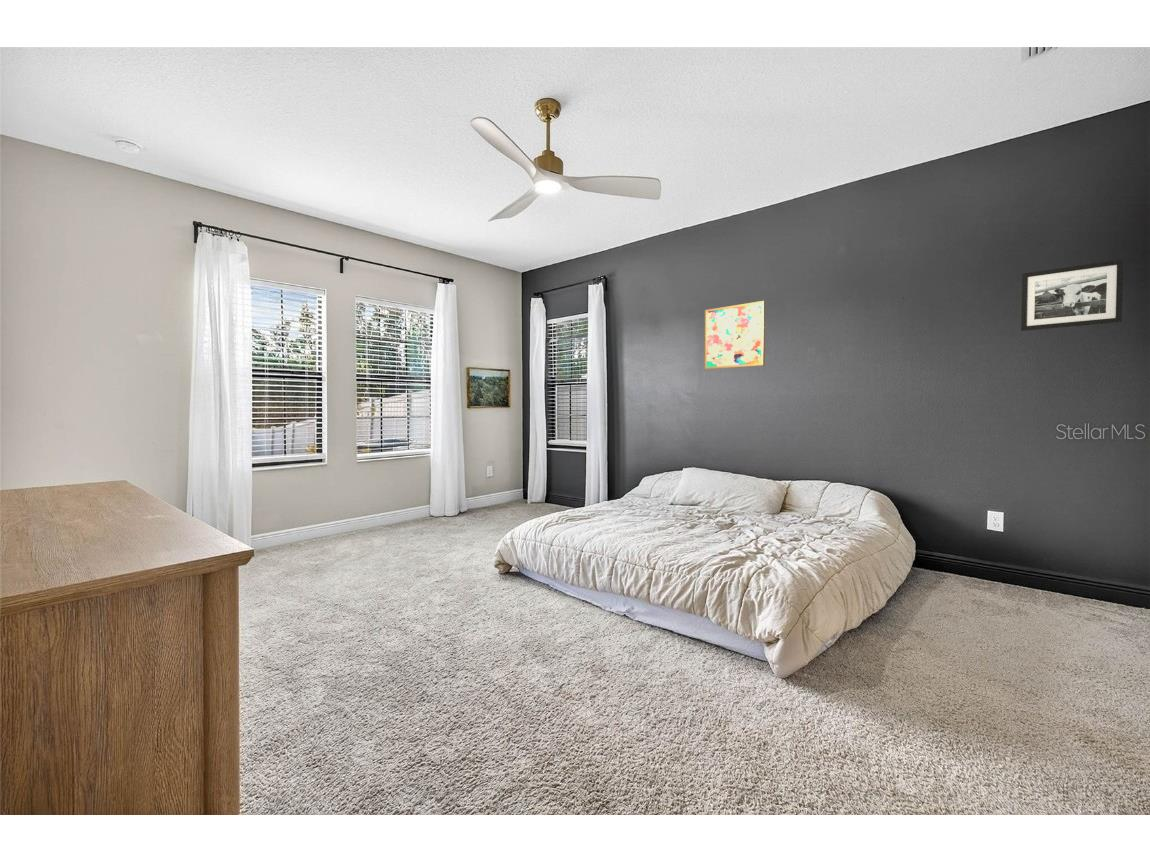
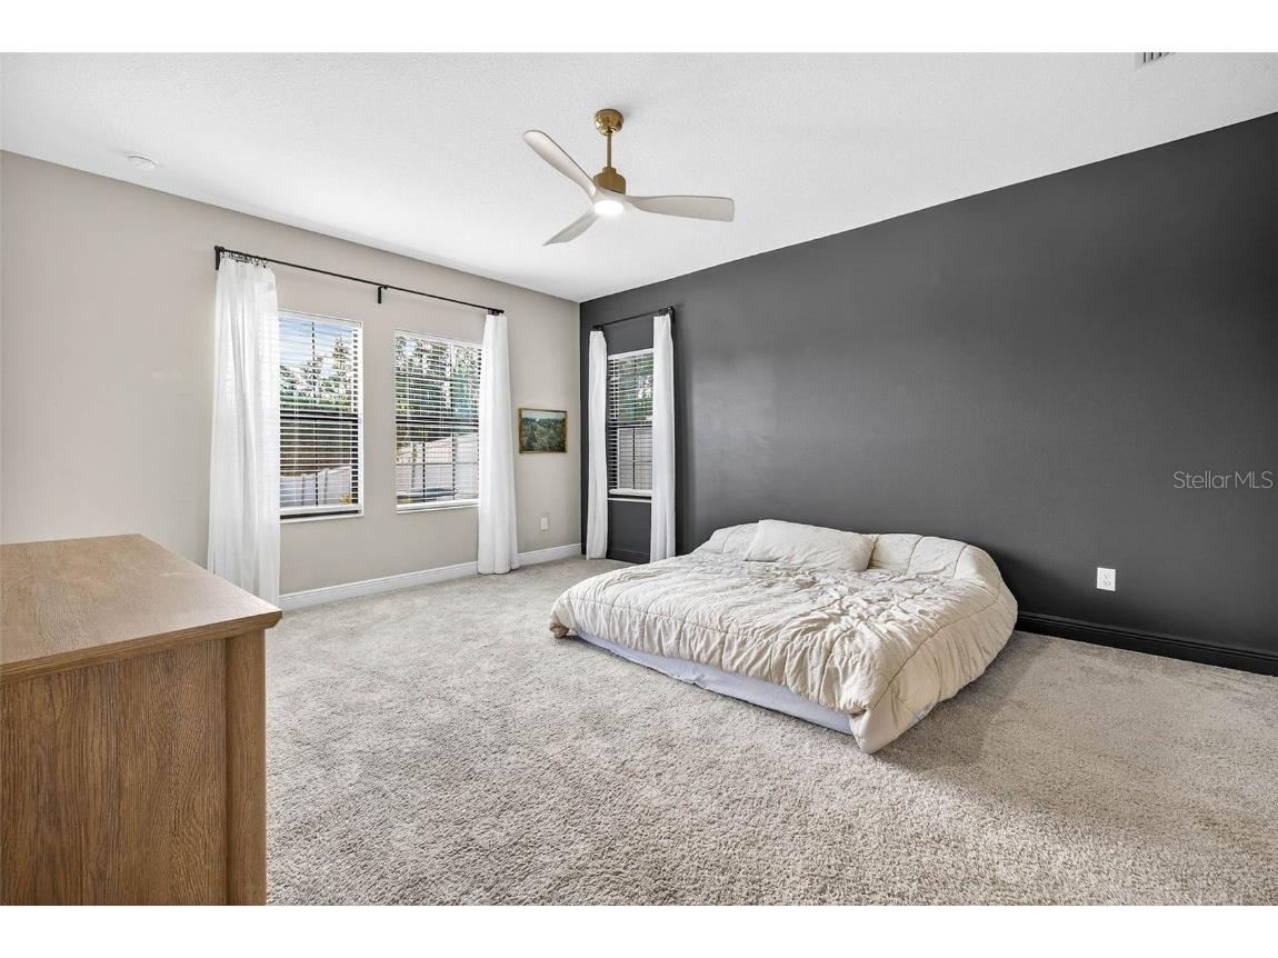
- wall art [703,300,766,371]
- picture frame [1020,258,1124,332]
